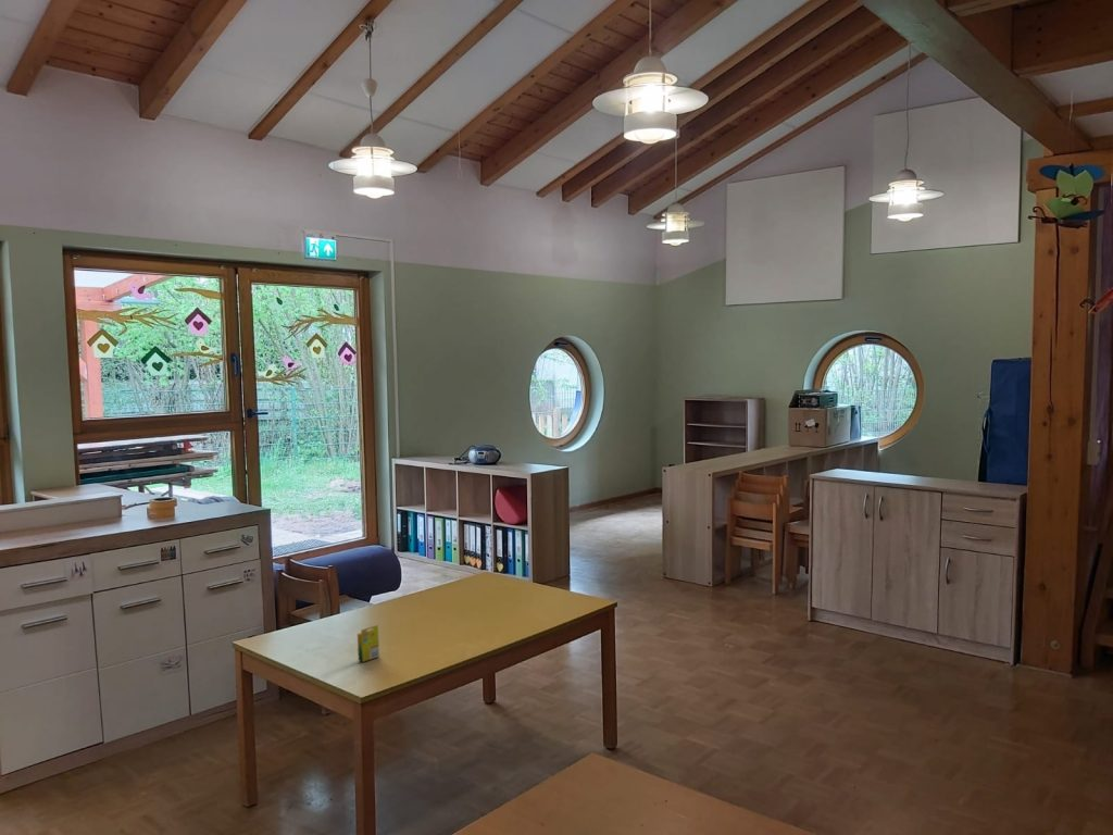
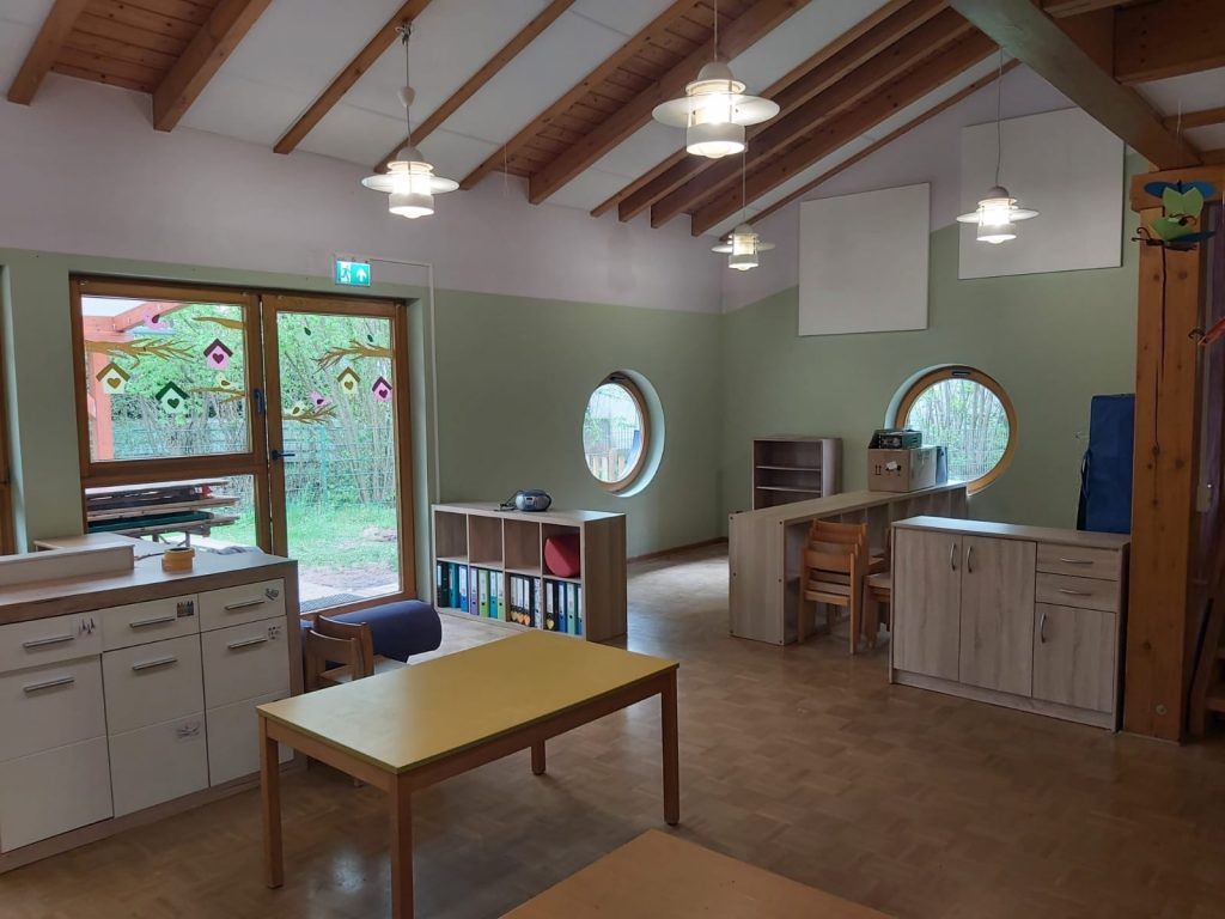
- crayon box [357,624,380,663]
